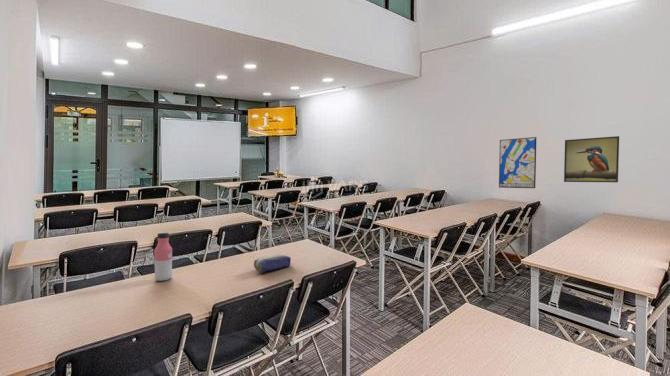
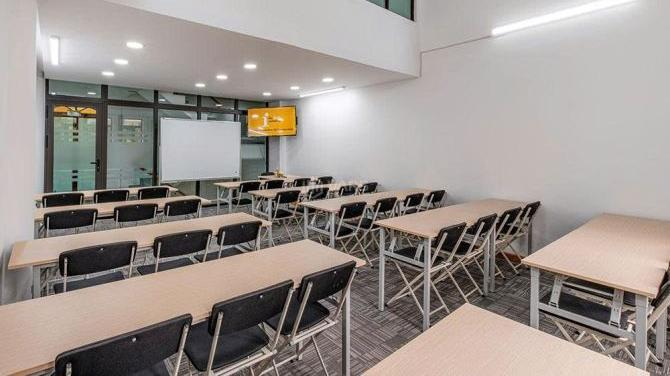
- wall art [498,136,537,189]
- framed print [563,135,620,183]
- water bottle [153,231,173,282]
- pencil case [253,254,292,273]
